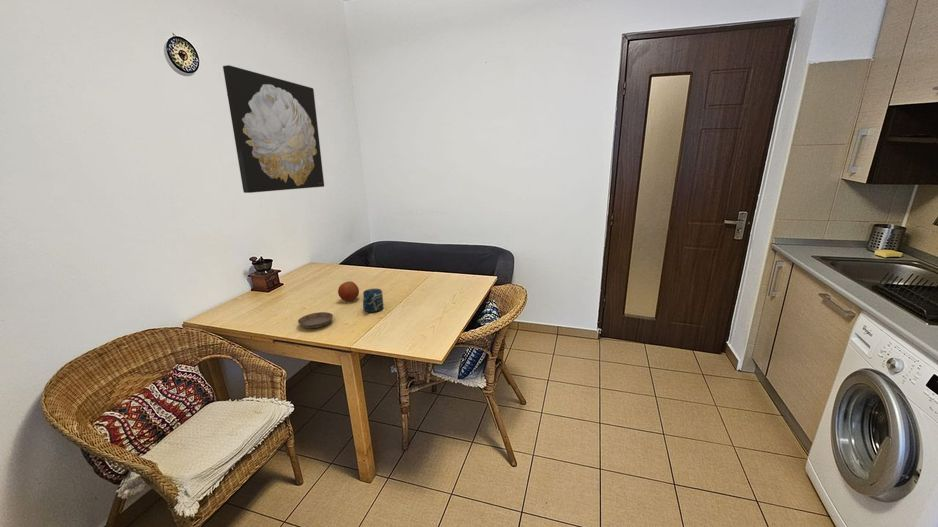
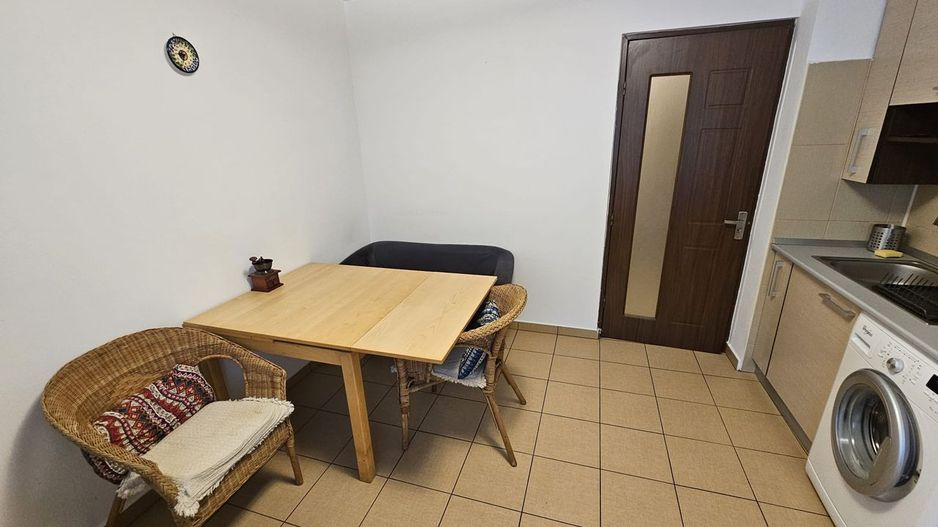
- saucer [297,311,334,329]
- fruit [337,280,360,302]
- cup [362,288,385,313]
- wall art [222,64,325,194]
